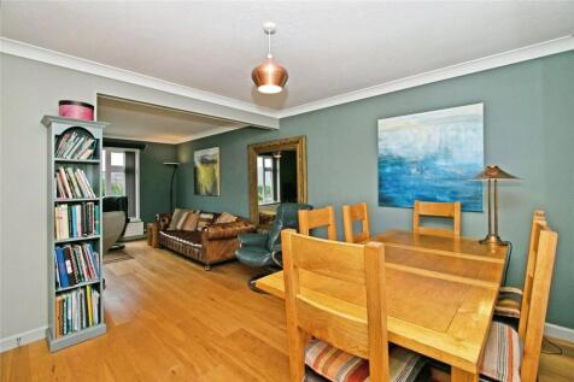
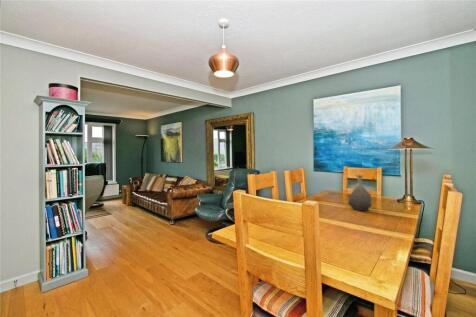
+ vase [347,174,373,212]
